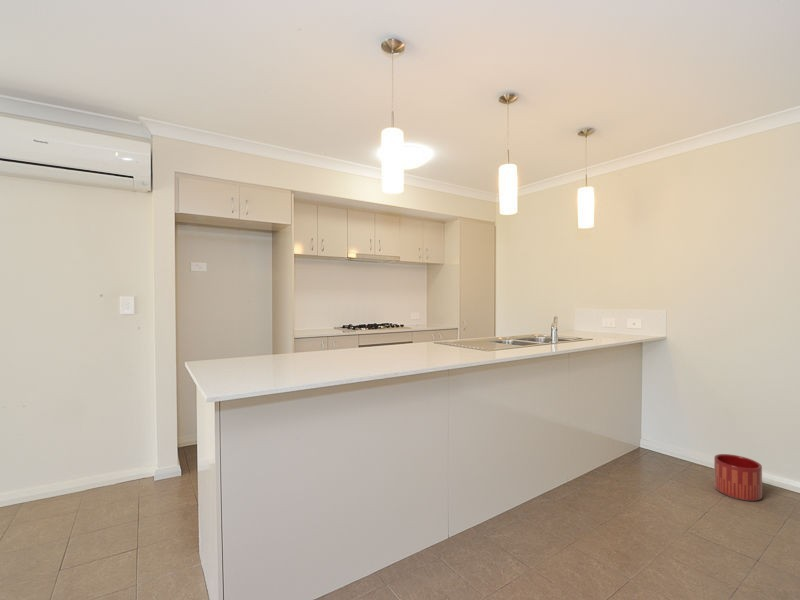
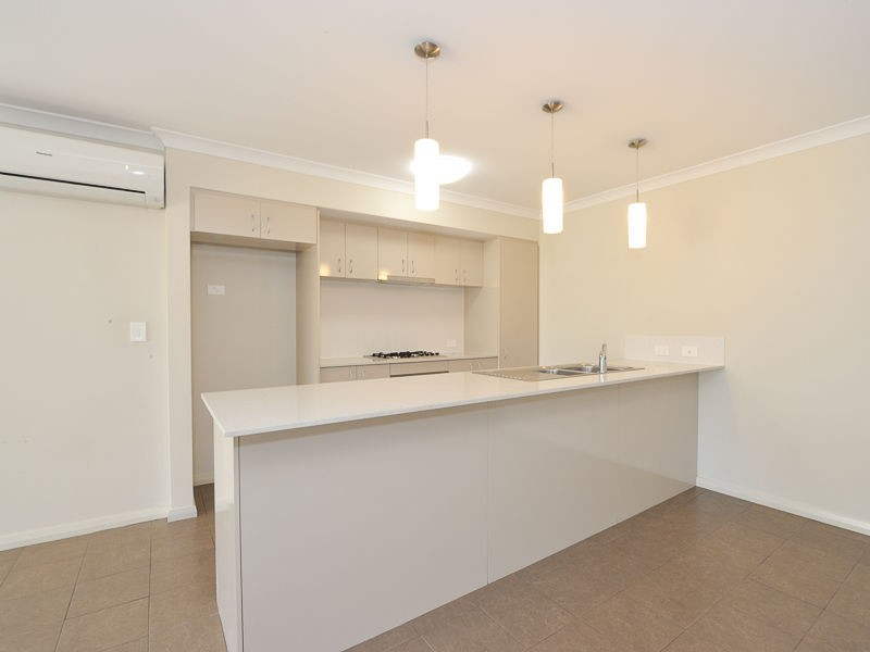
- planter [713,453,763,502]
